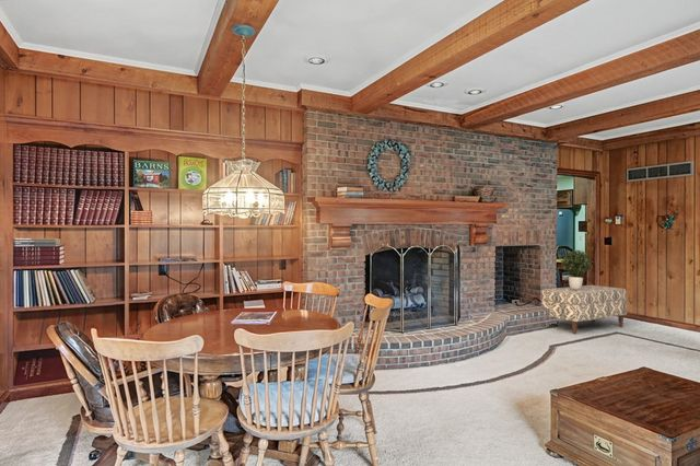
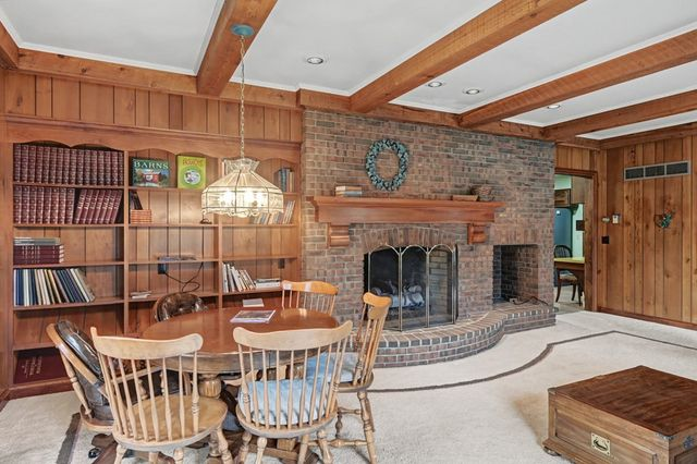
- bench [540,284,628,335]
- potted plant [560,249,593,290]
